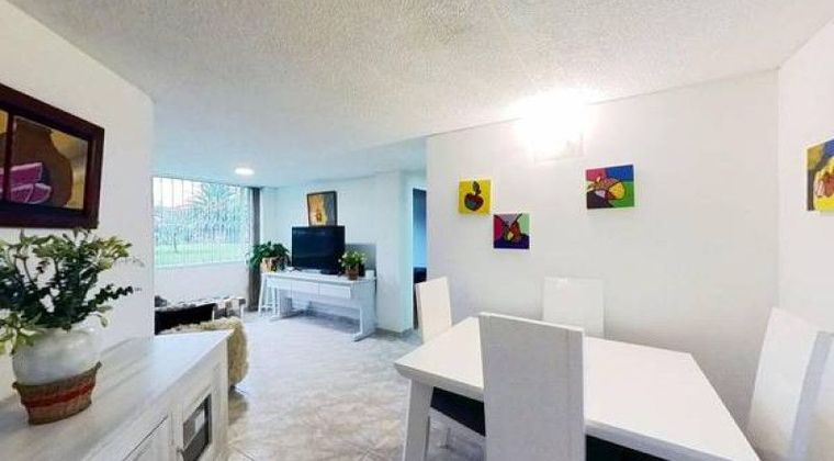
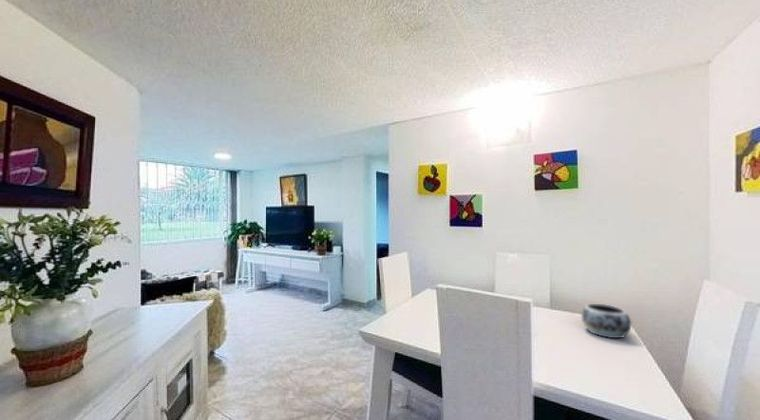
+ decorative bowl [580,303,632,339]
